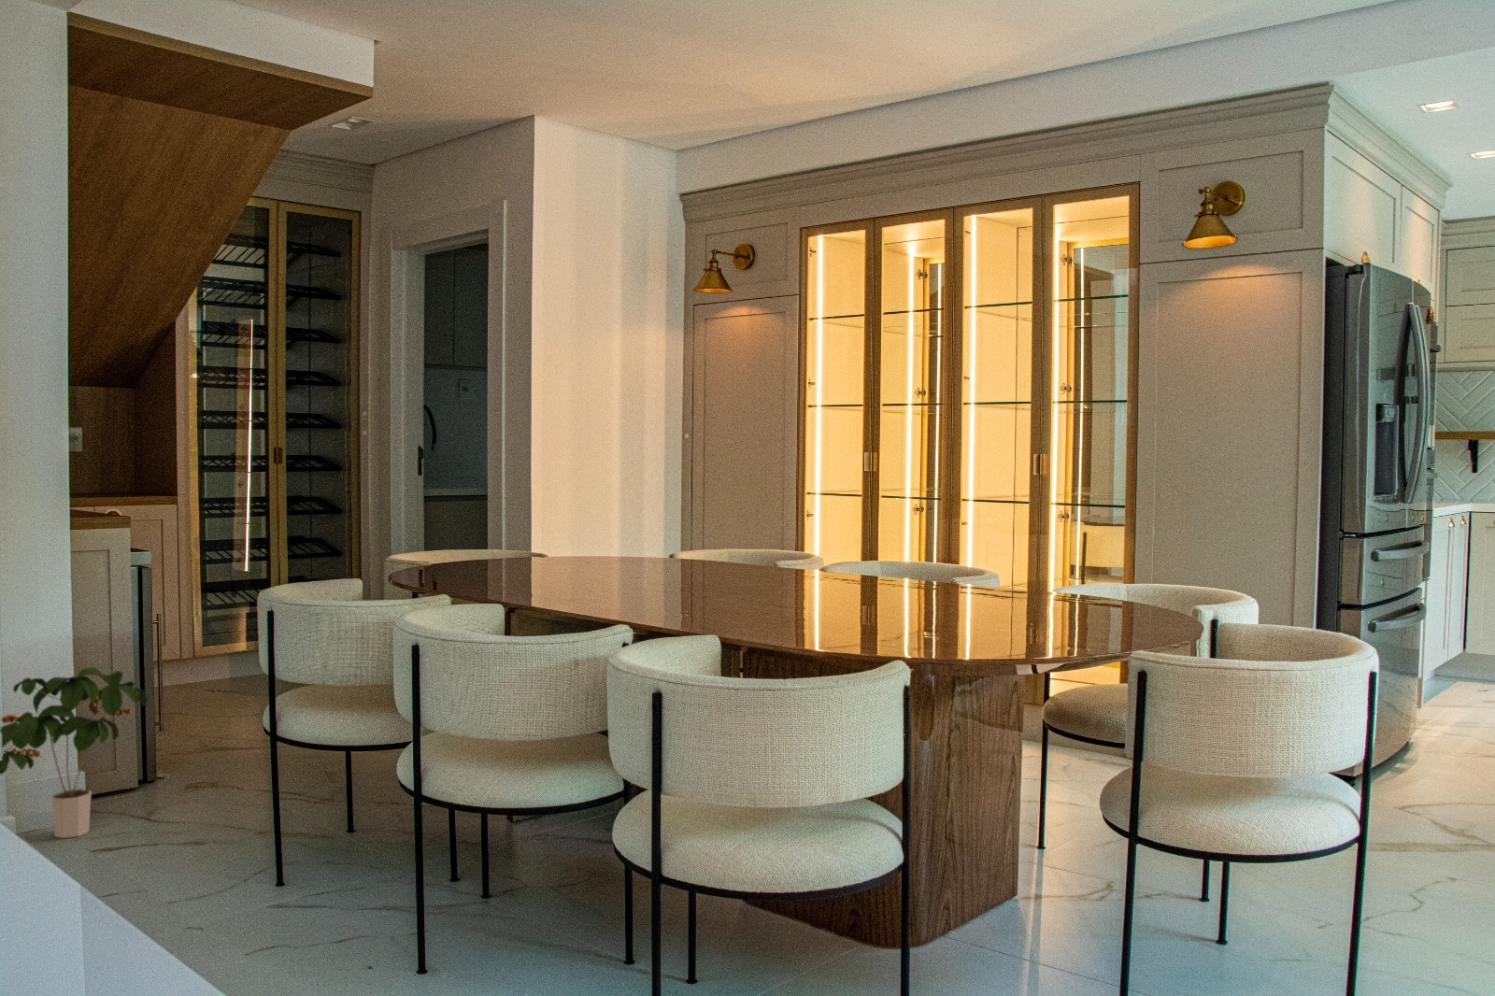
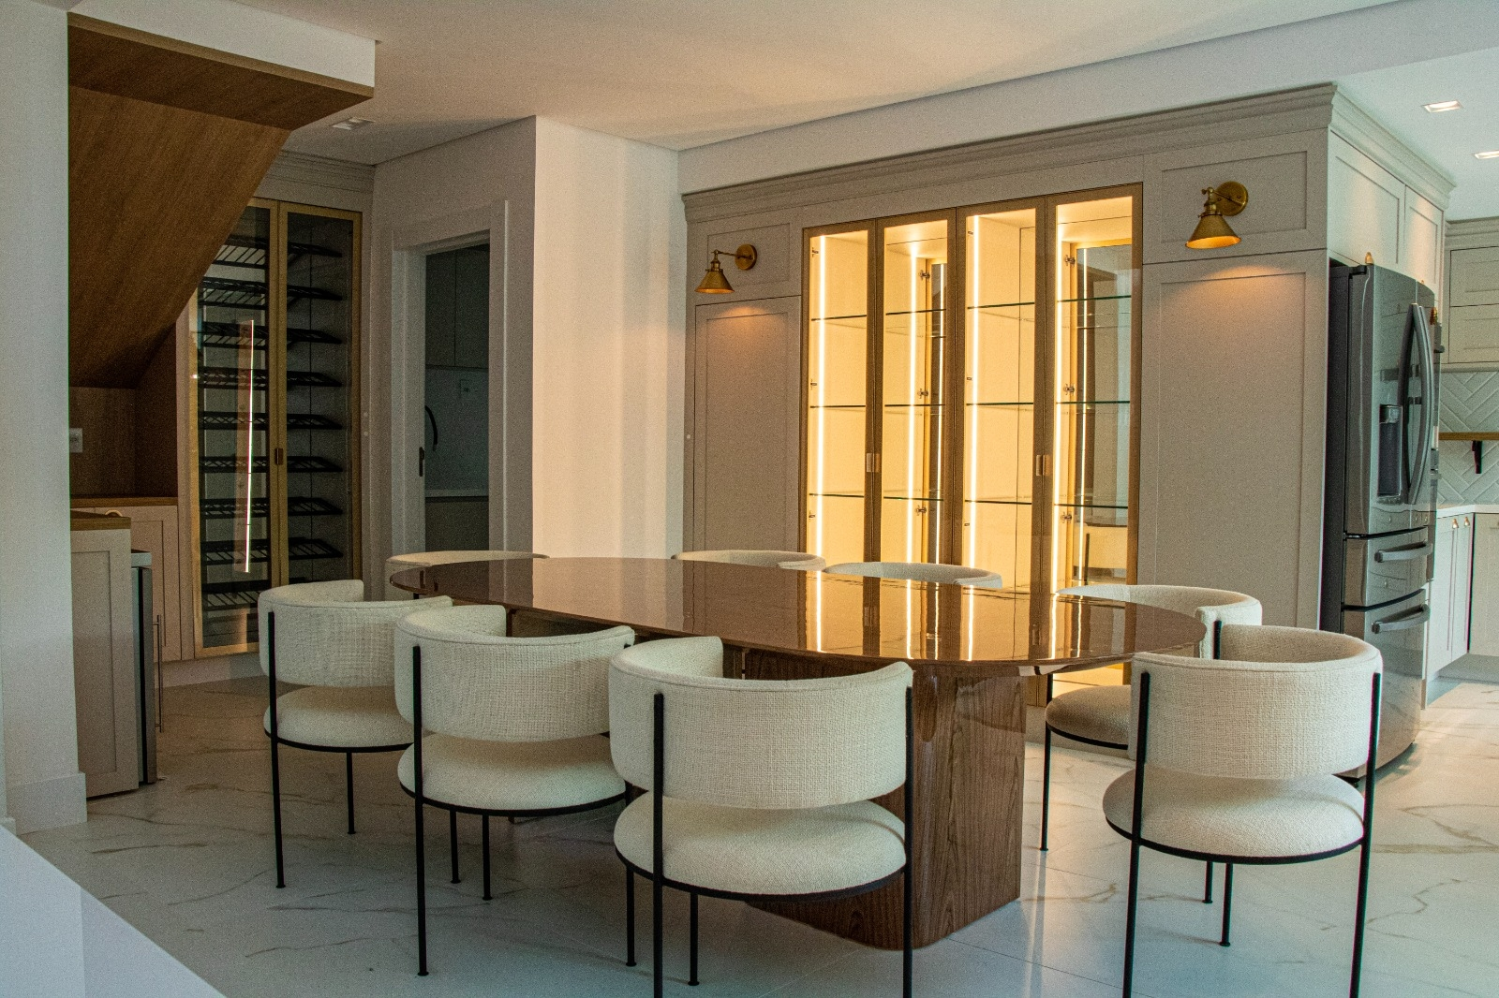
- potted plant [0,666,149,839]
